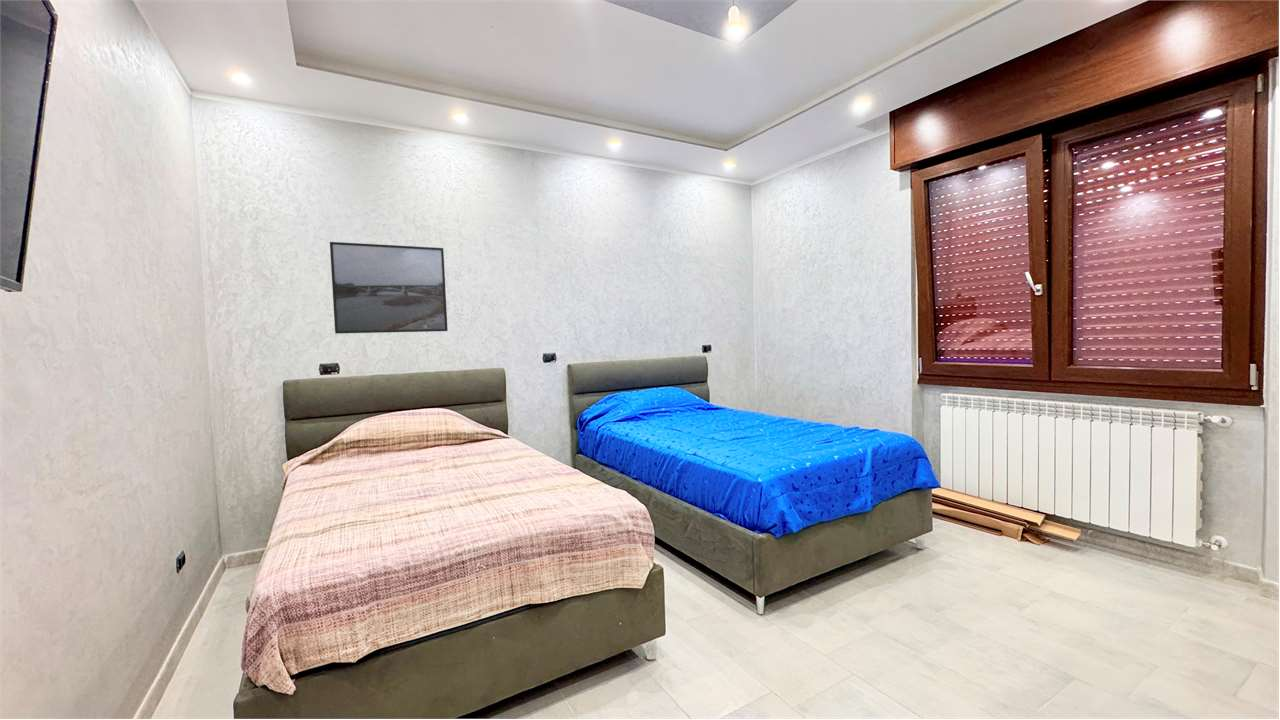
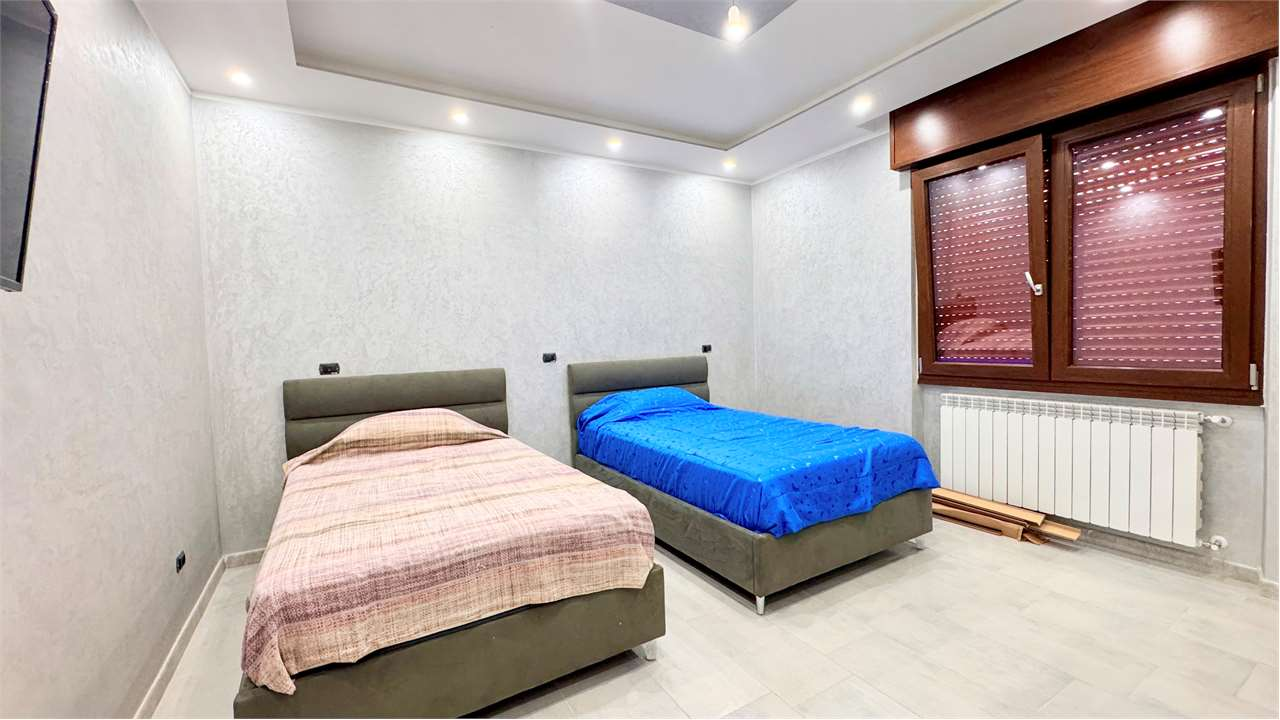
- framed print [329,241,449,335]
